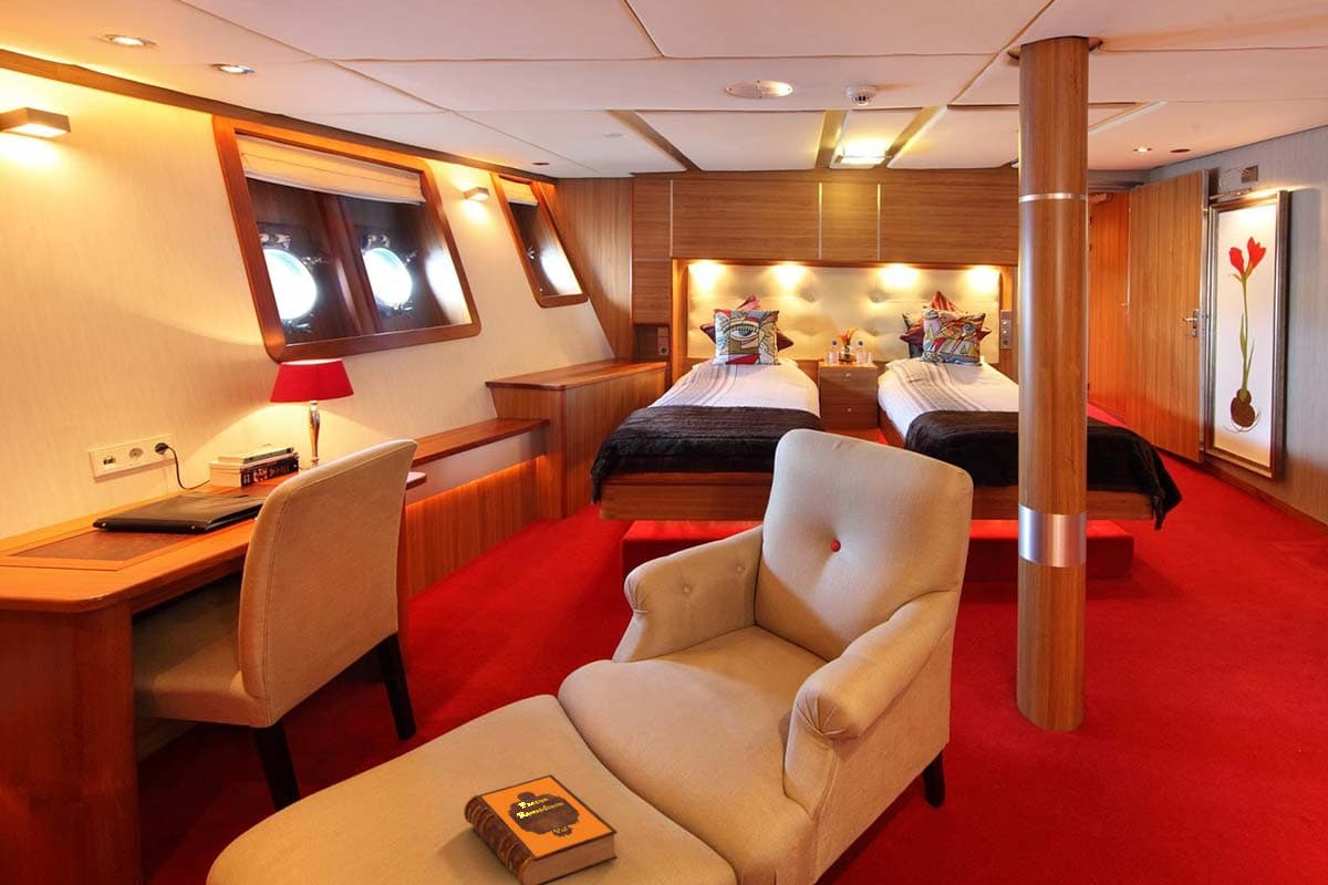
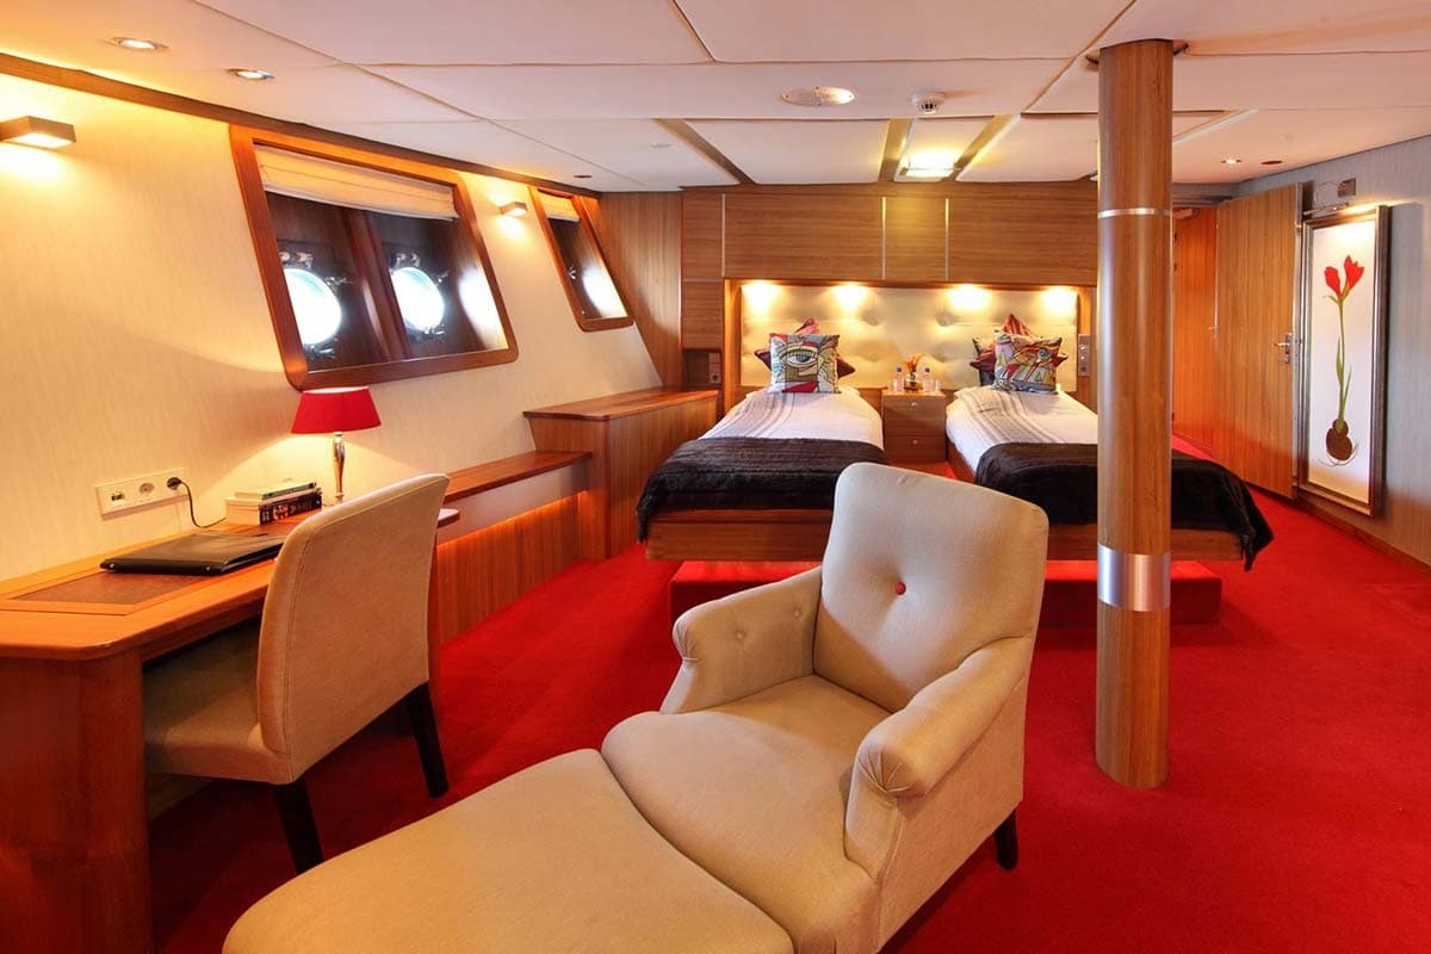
- hardback book [463,773,619,885]
